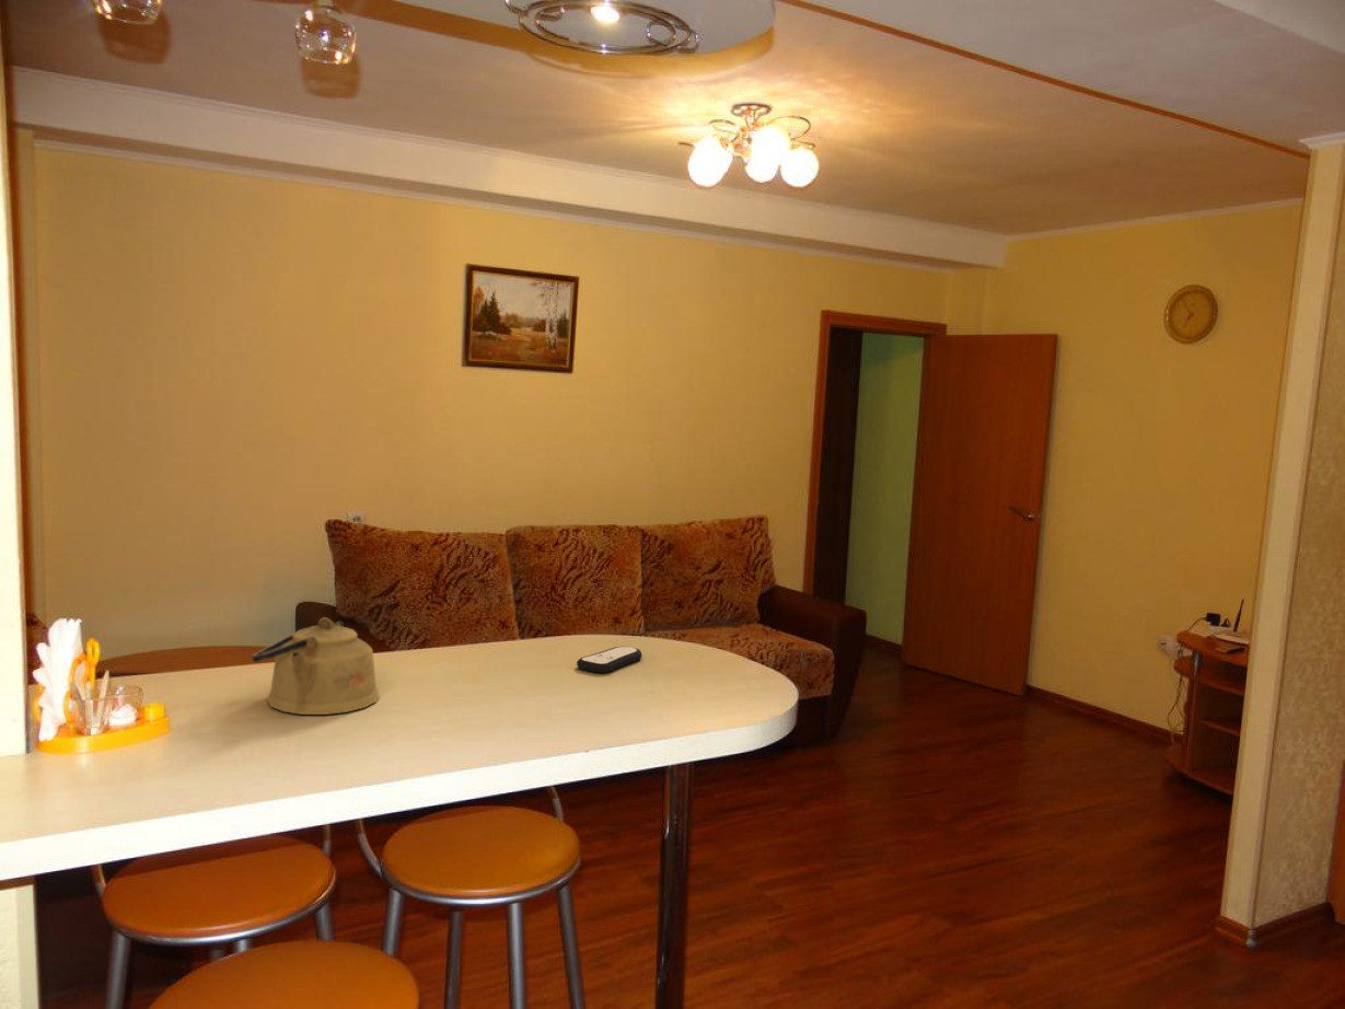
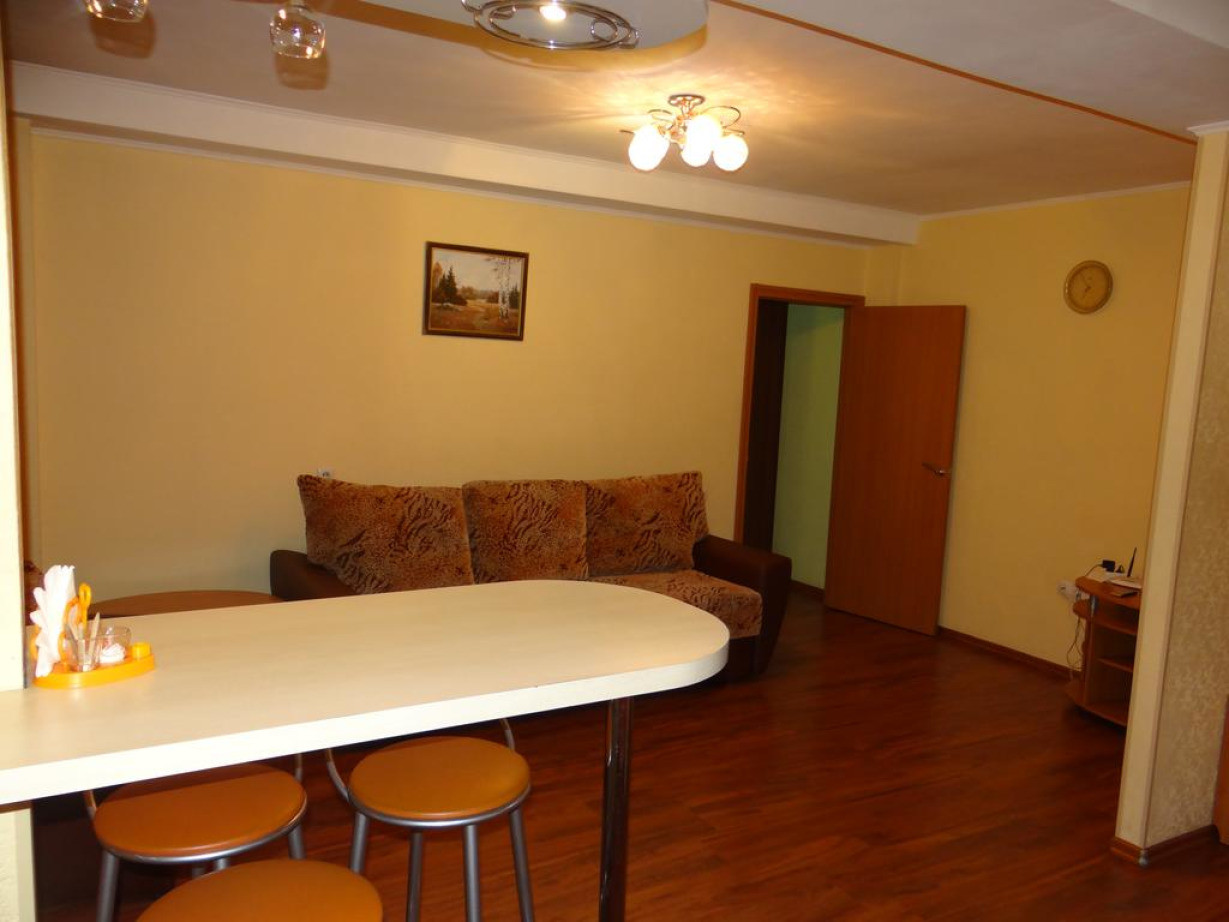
- remote control [576,646,642,674]
- kettle [251,616,381,716]
